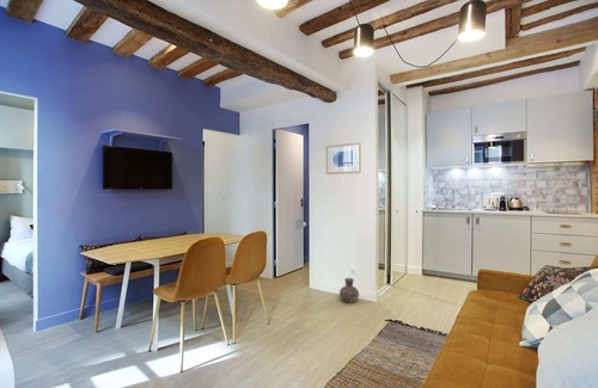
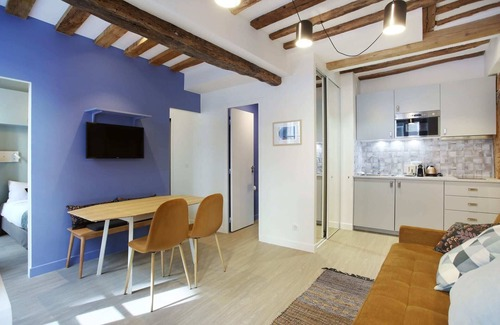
- ceramic jug [338,277,360,304]
